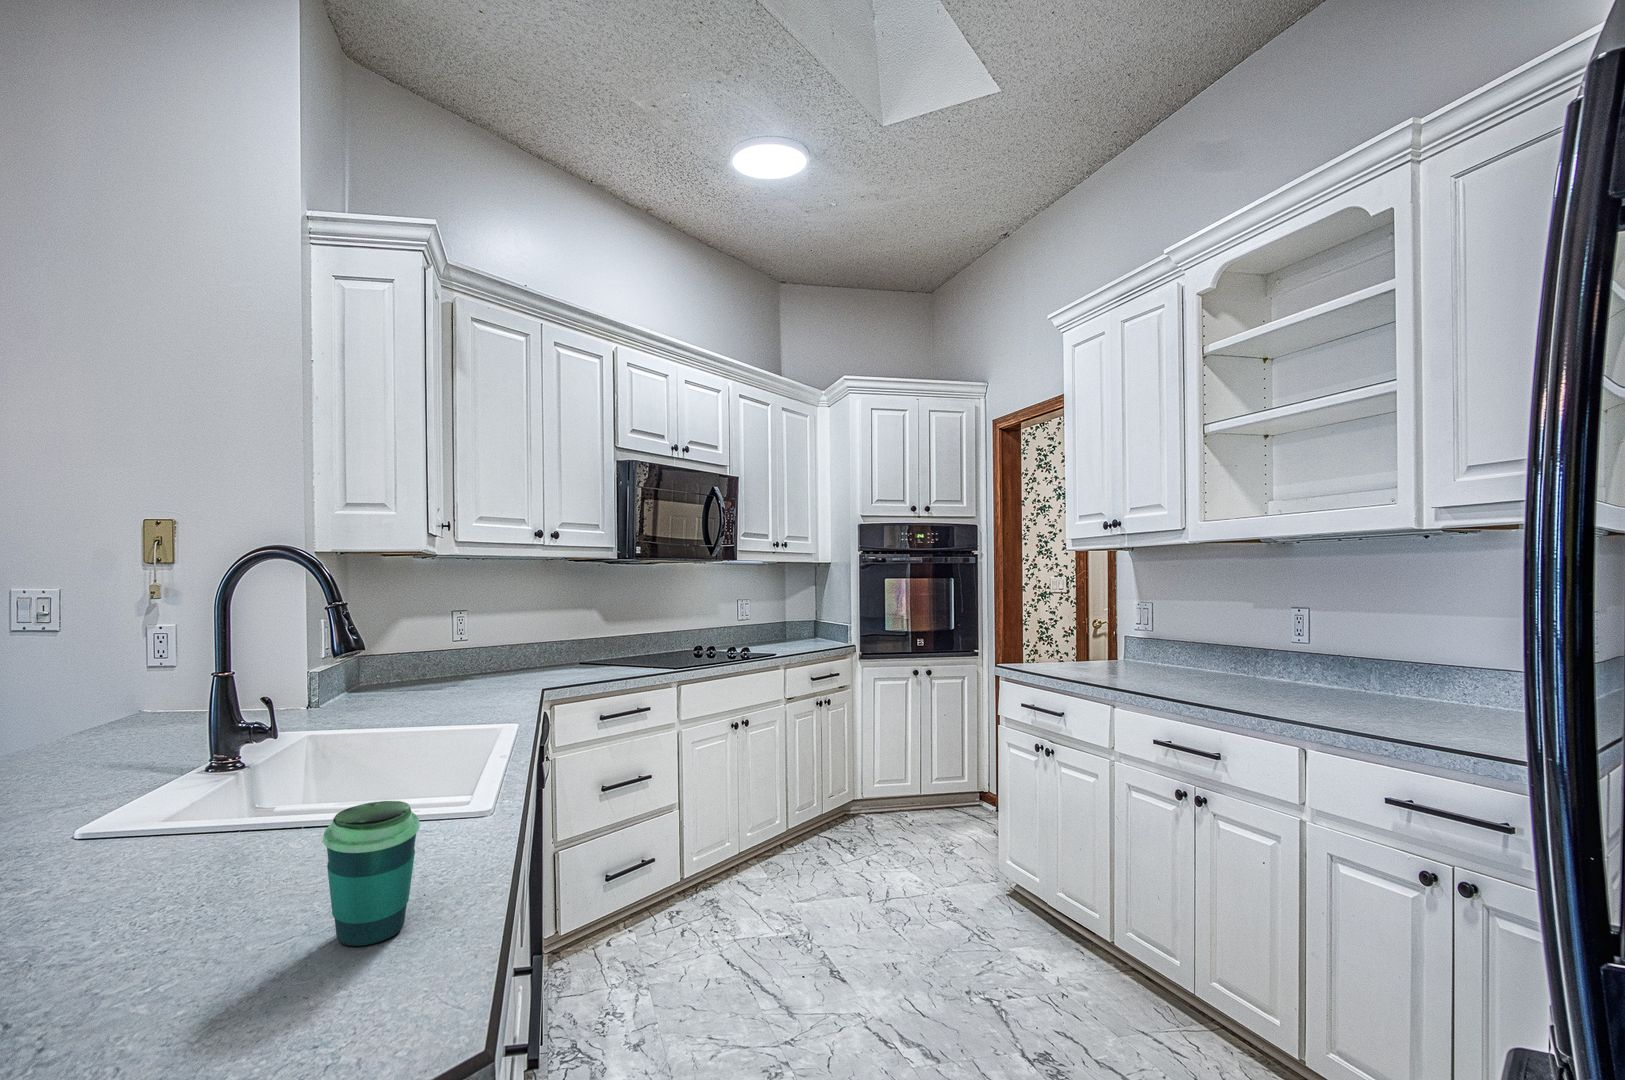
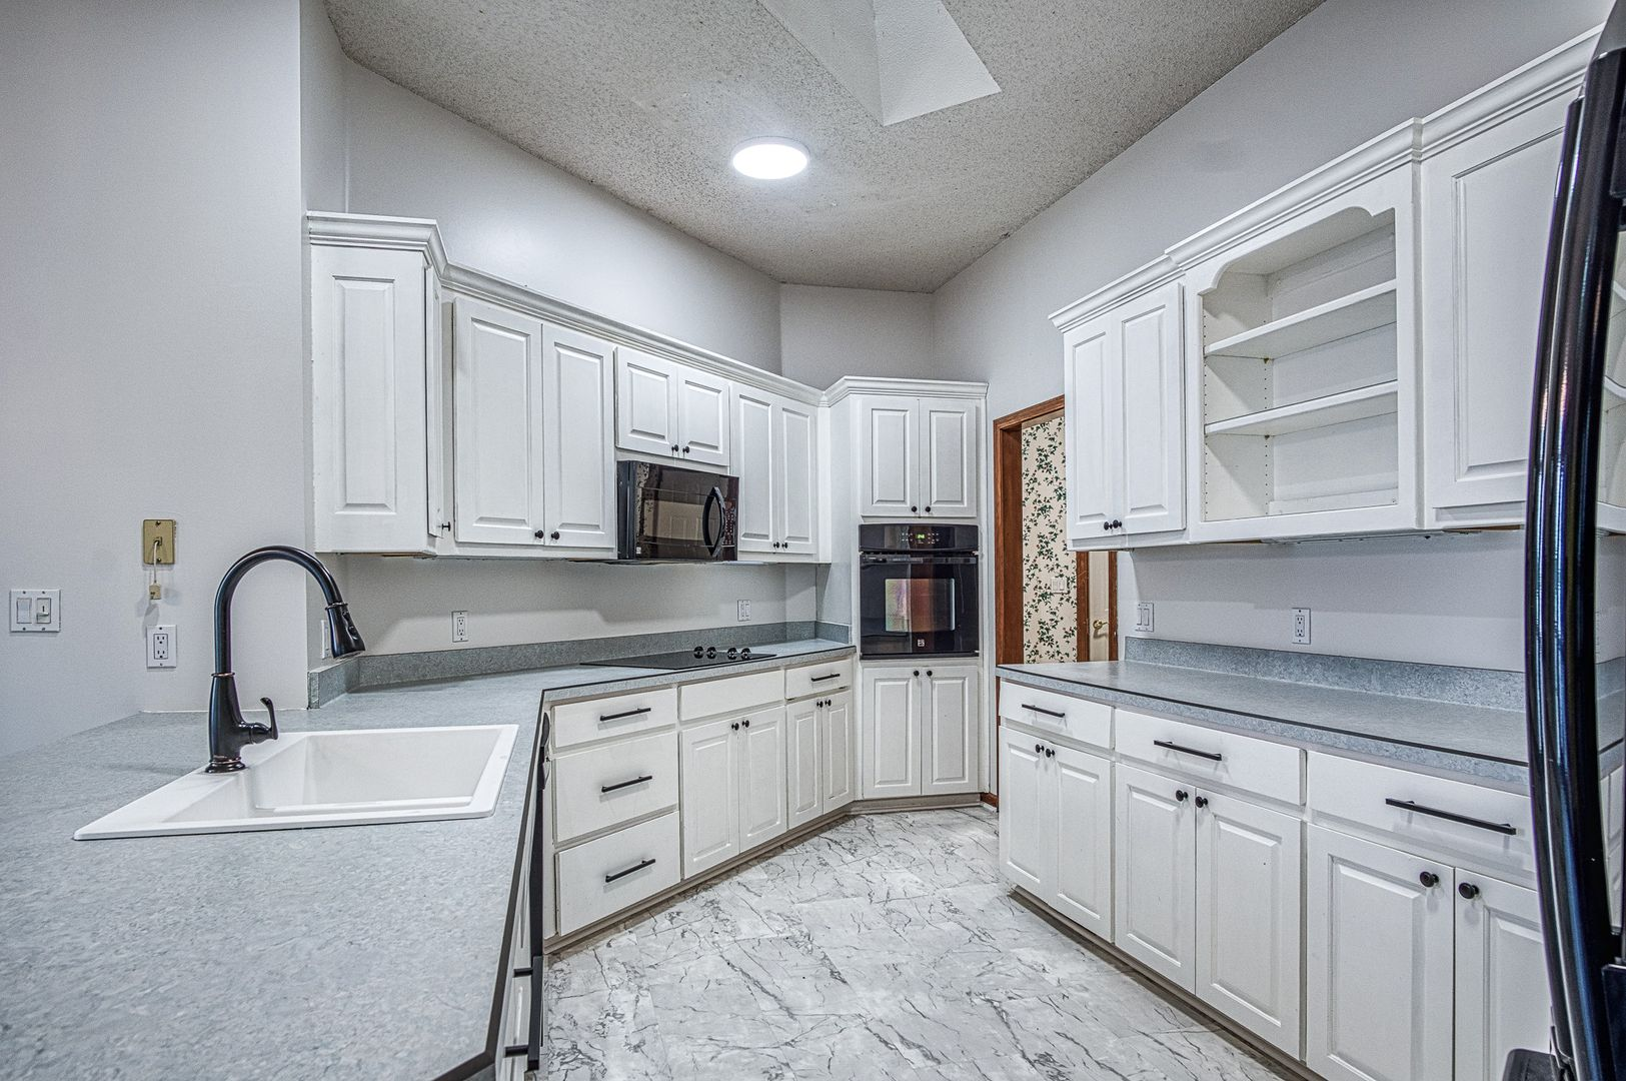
- cup [322,800,421,947]
